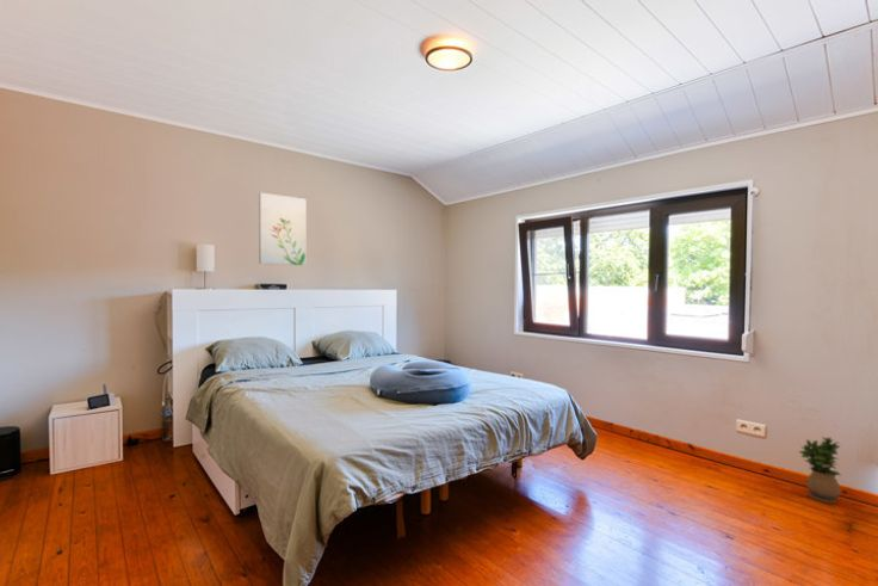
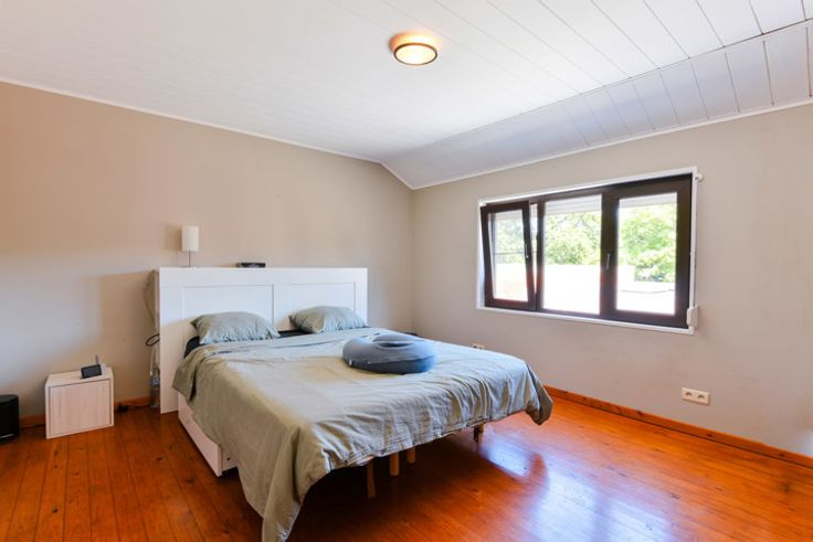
- potted plant [798,436,842,505]
- wall art [258,191,308,266]
